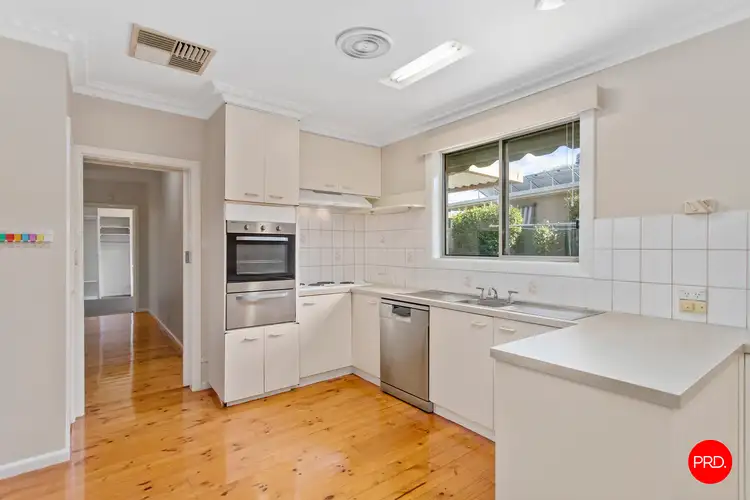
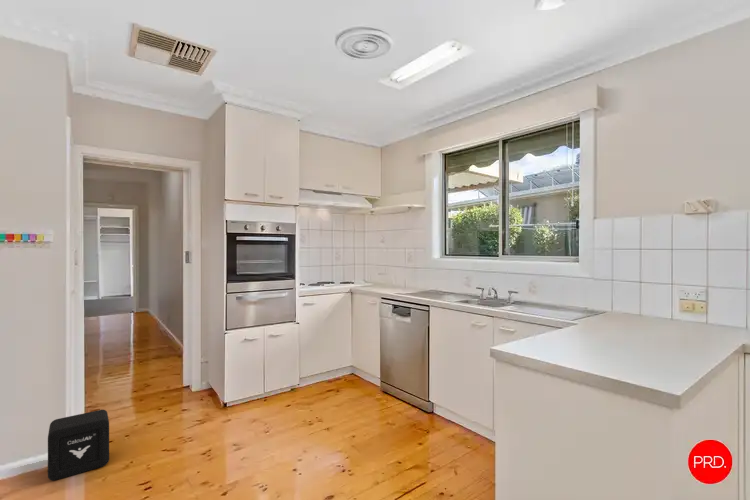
+ air purifier [47,409,110,481]
